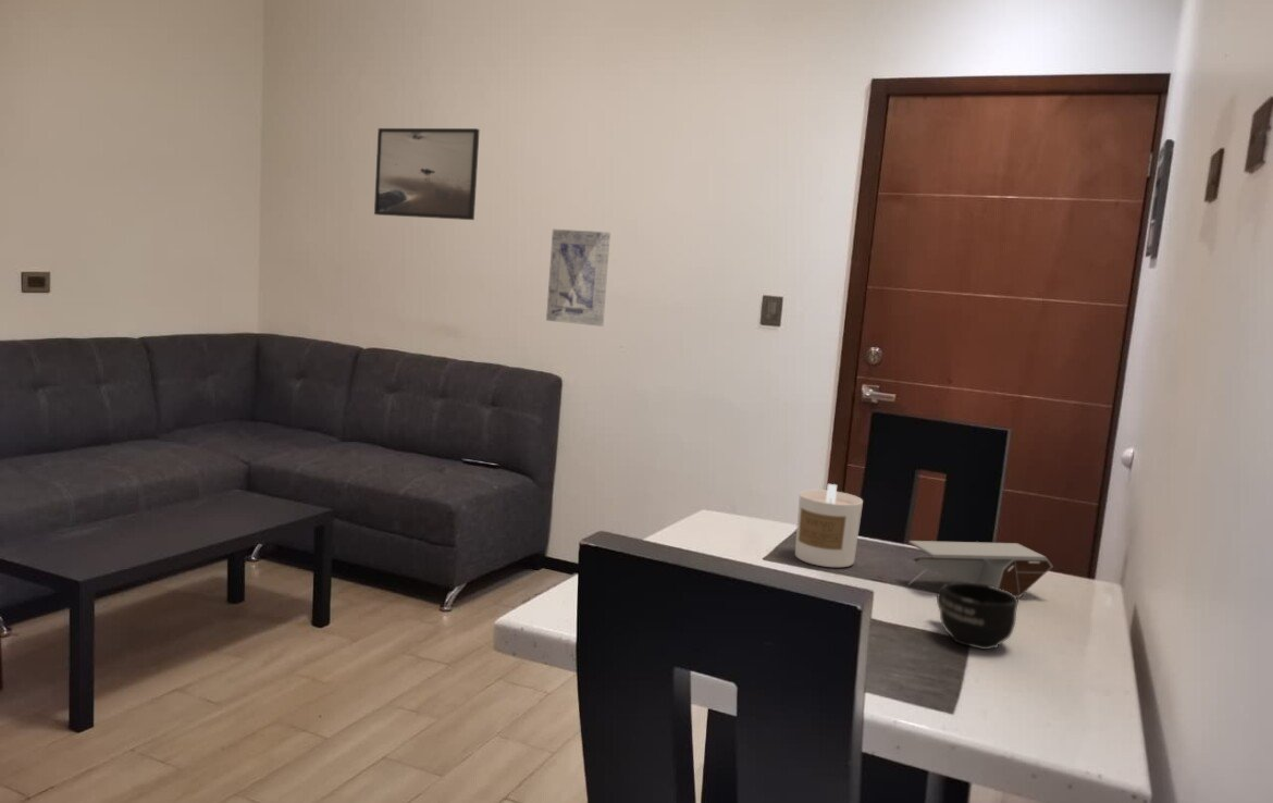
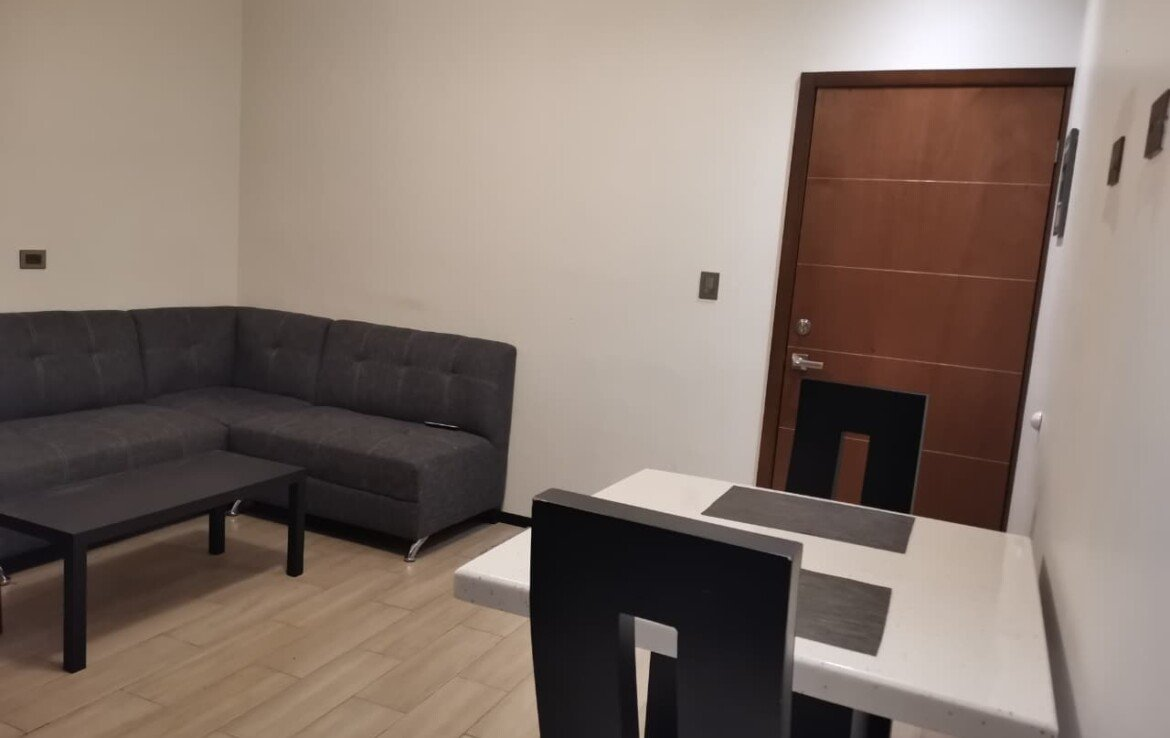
- decorative bowl [907,540,1054,598]
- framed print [373,127,481,221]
- mug [936,581,1019,651]
- candle [794,483,864,568]
- wall art [545,228,611,328]
